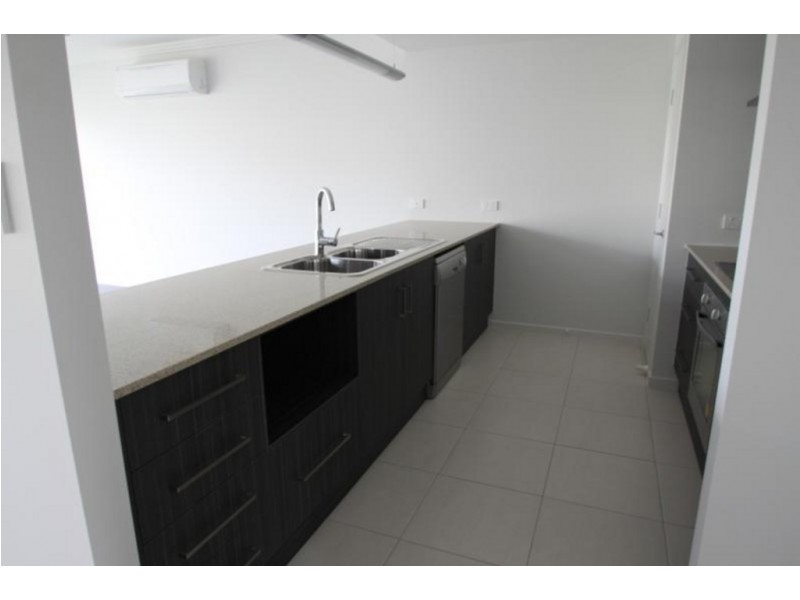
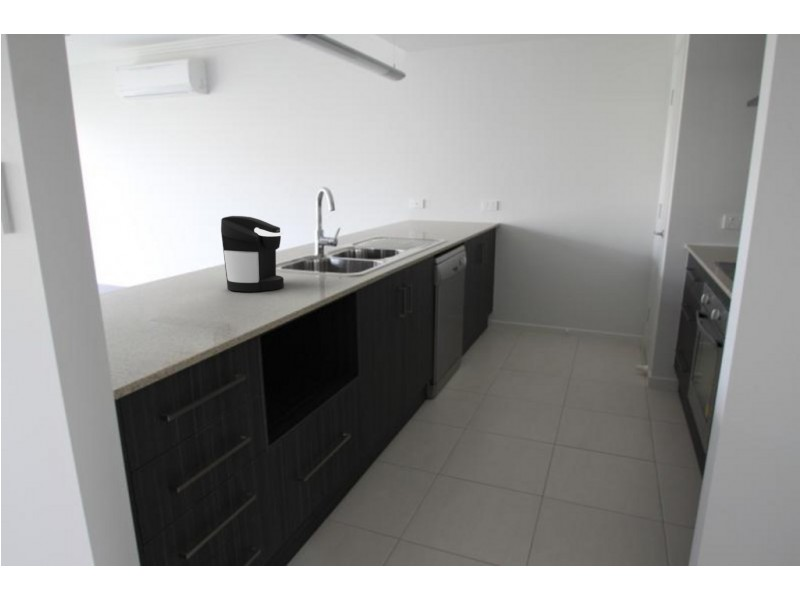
+ coffee maker [220,215,285,293]
